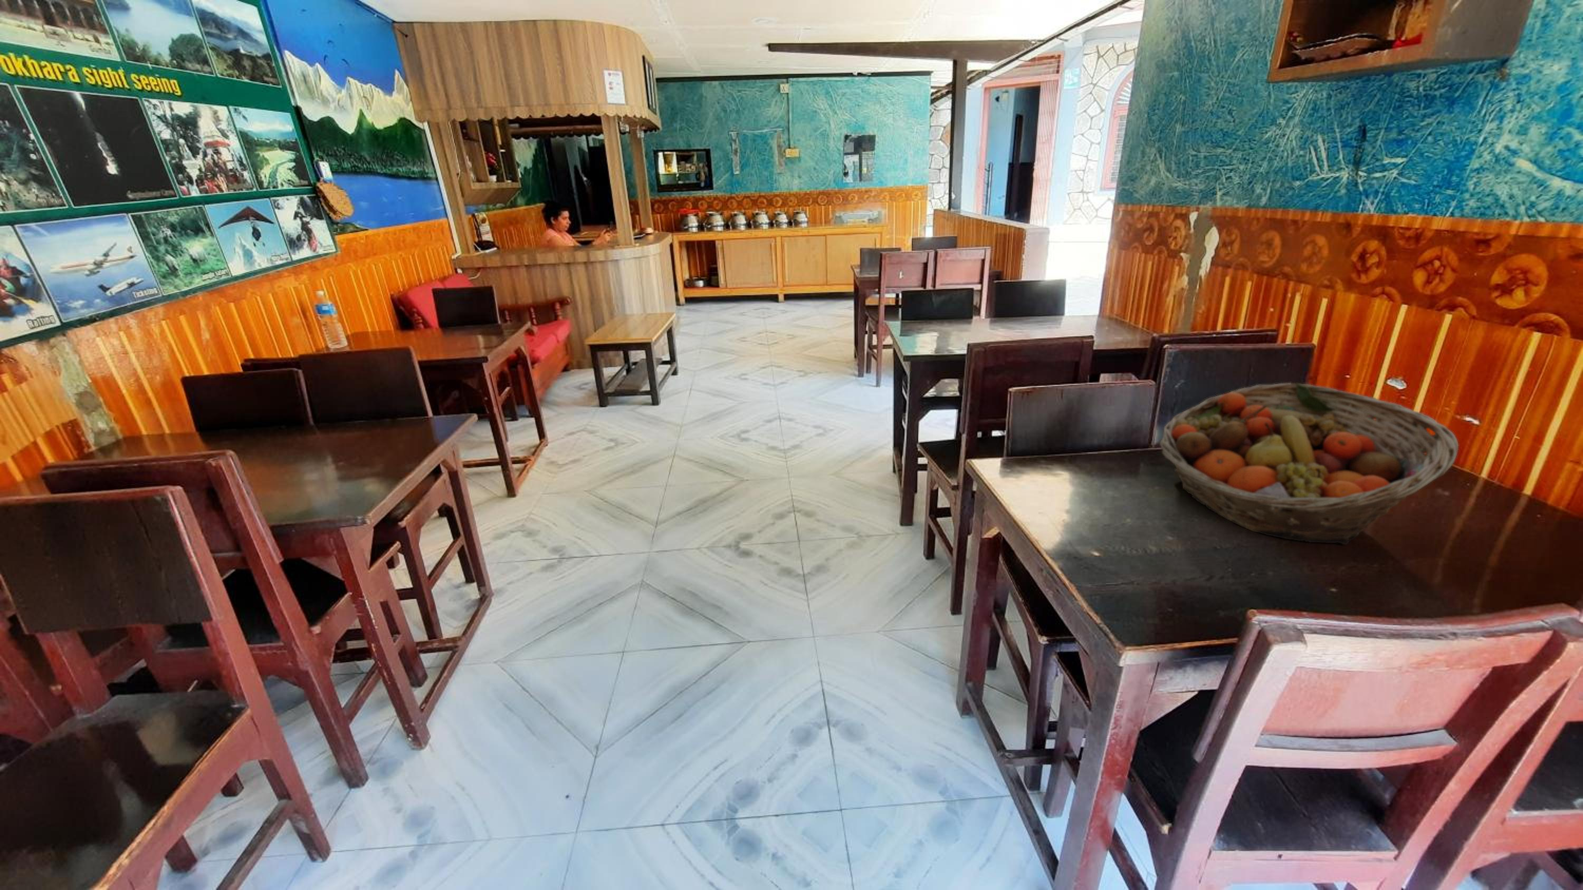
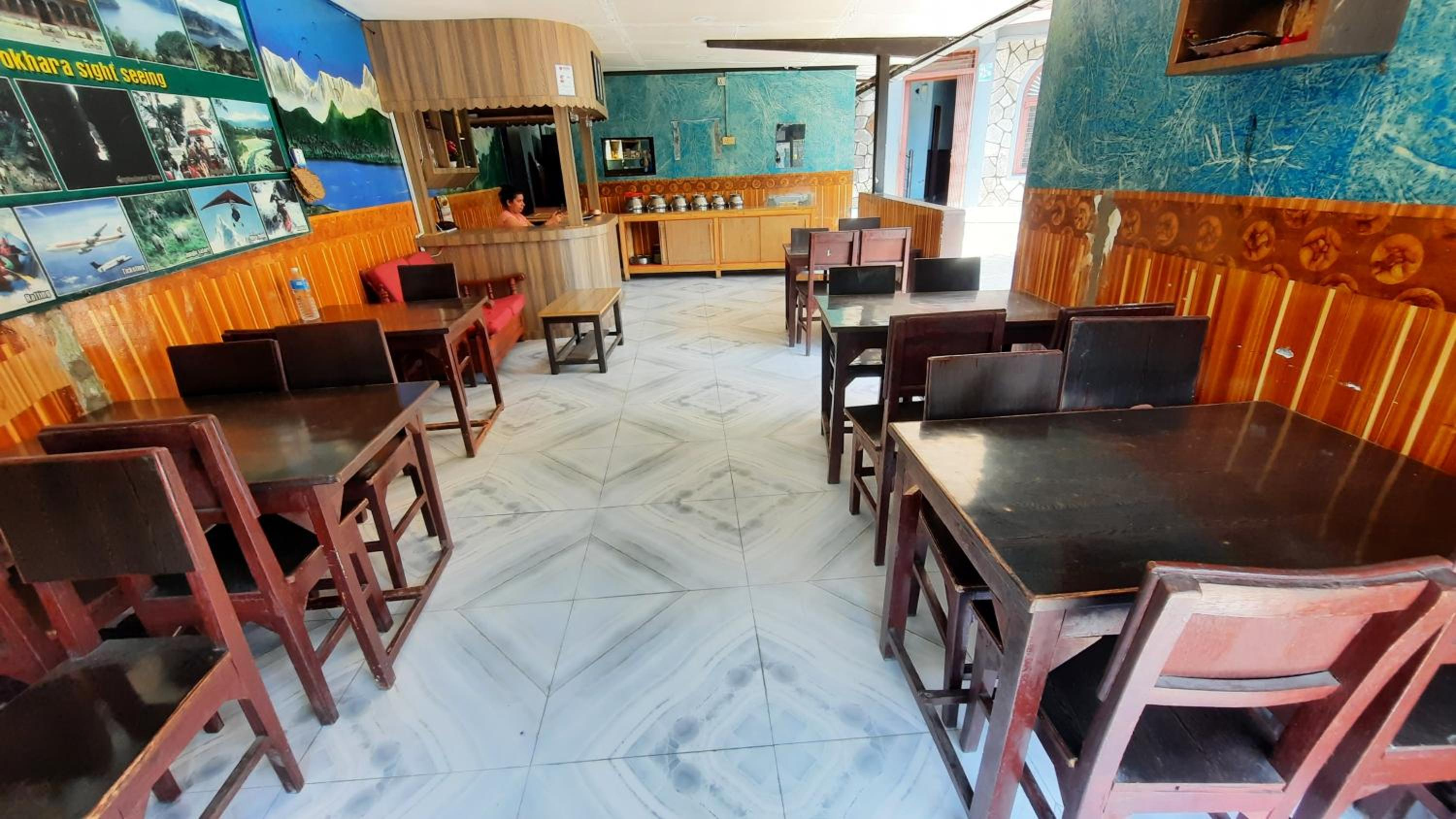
- fruit basket [1159,383,1459,546]
